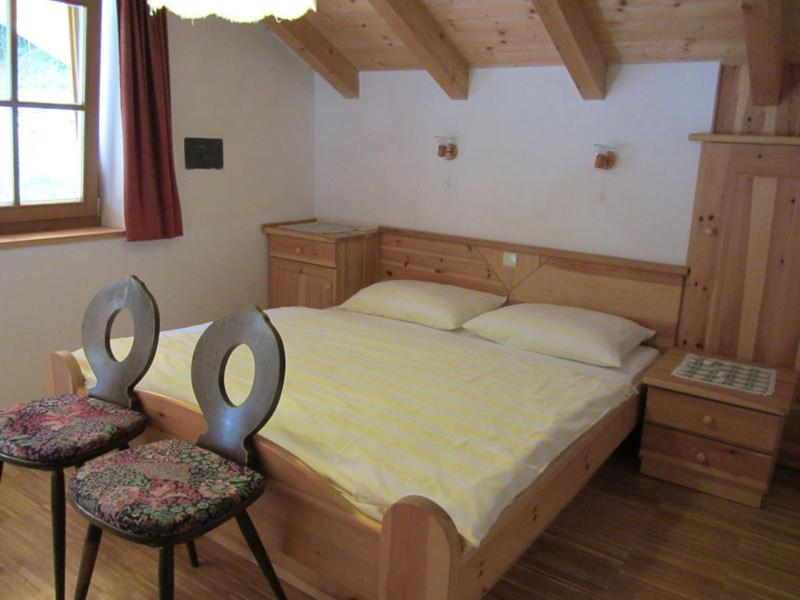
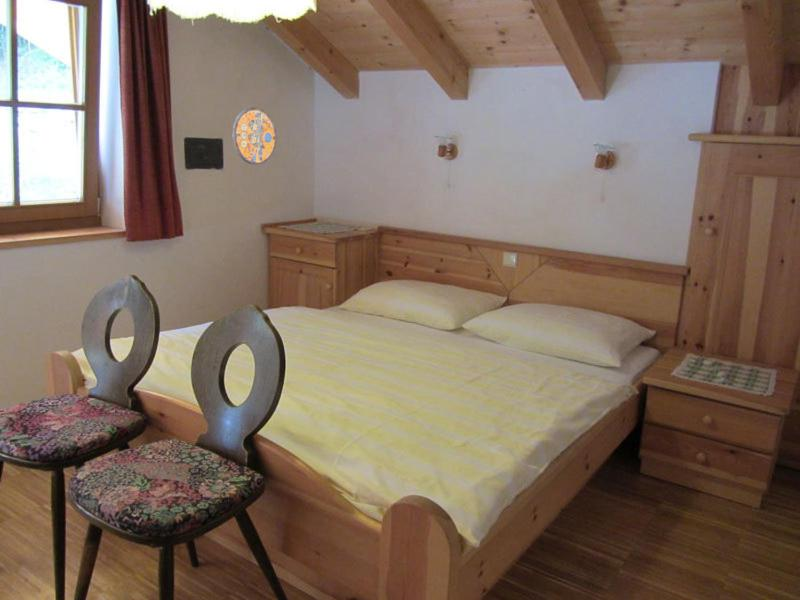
+ manhole cover [231,107,277,165]
